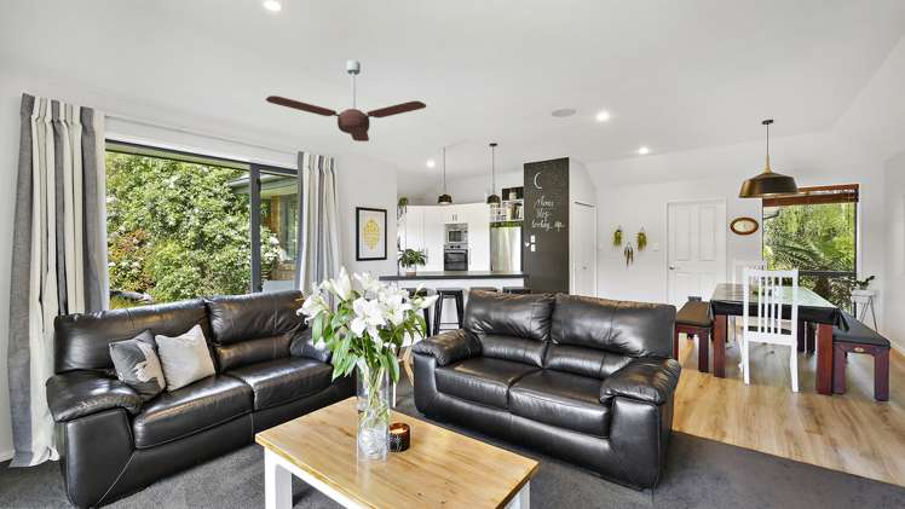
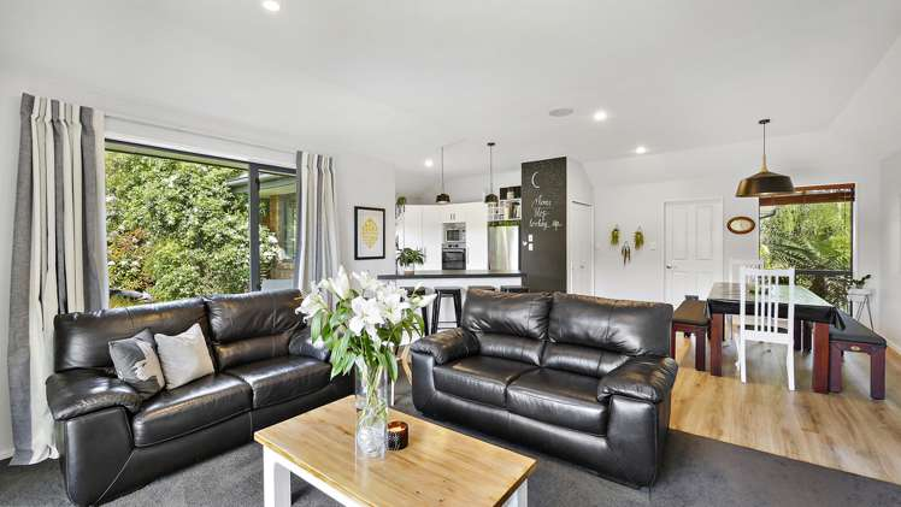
- ceiling fan [265,59,427,143]
